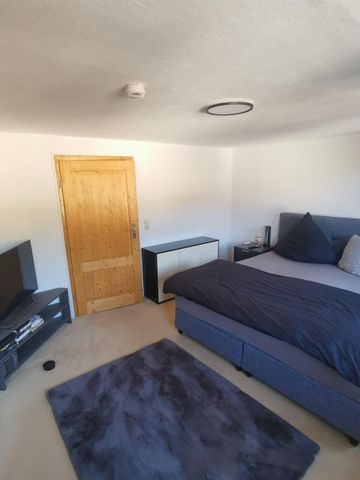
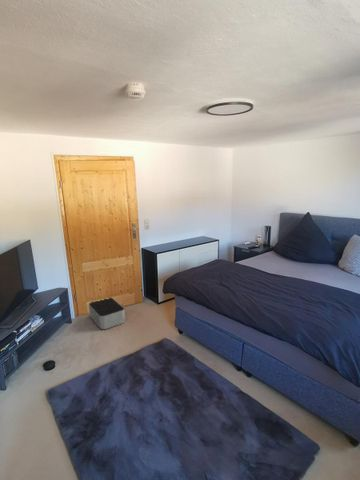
+ storage bin [88,297,126,330]
